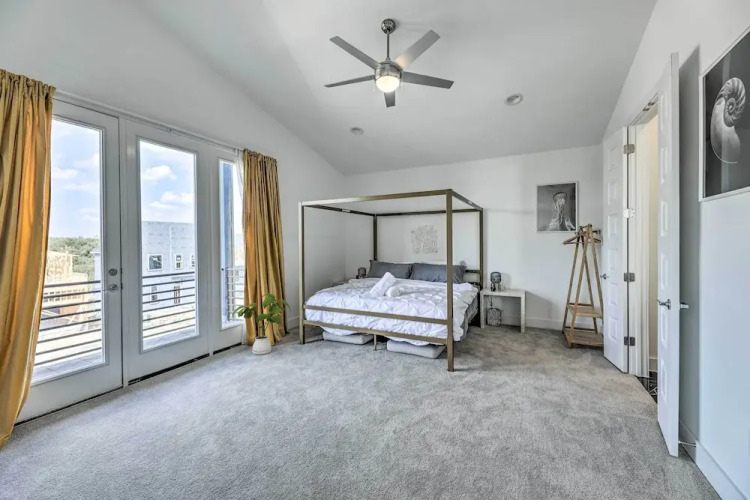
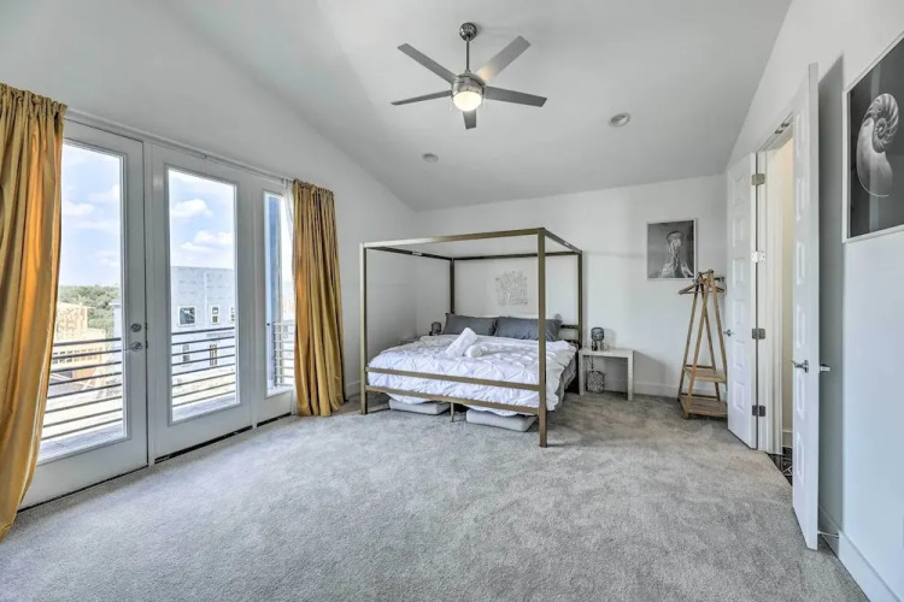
- house plant [231,293,292,356]
